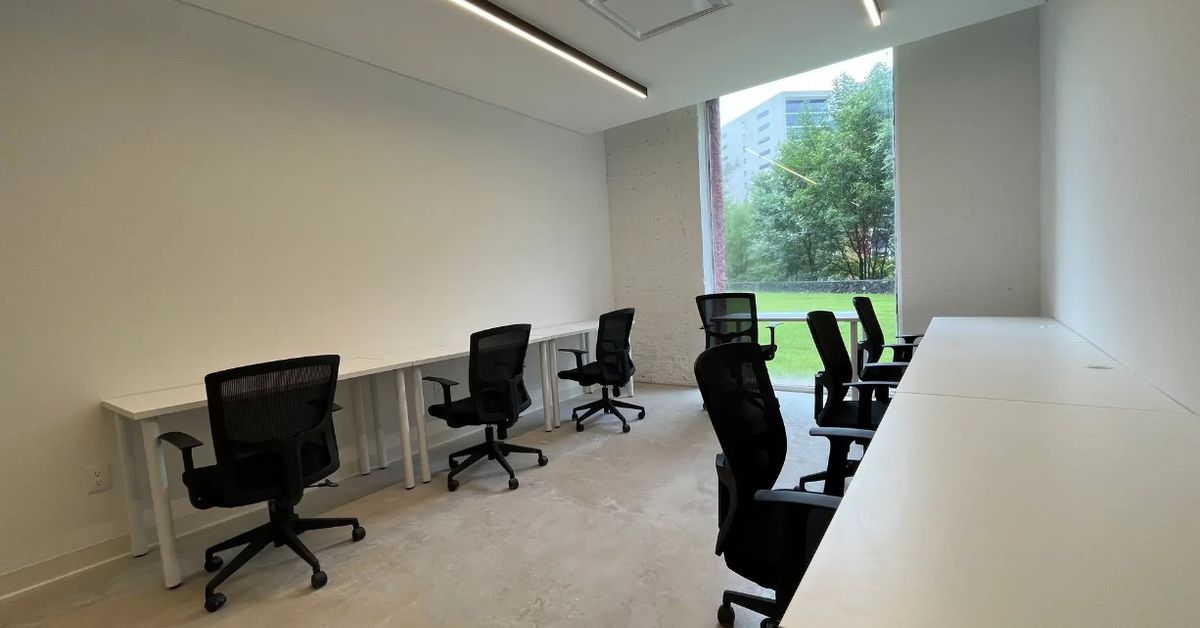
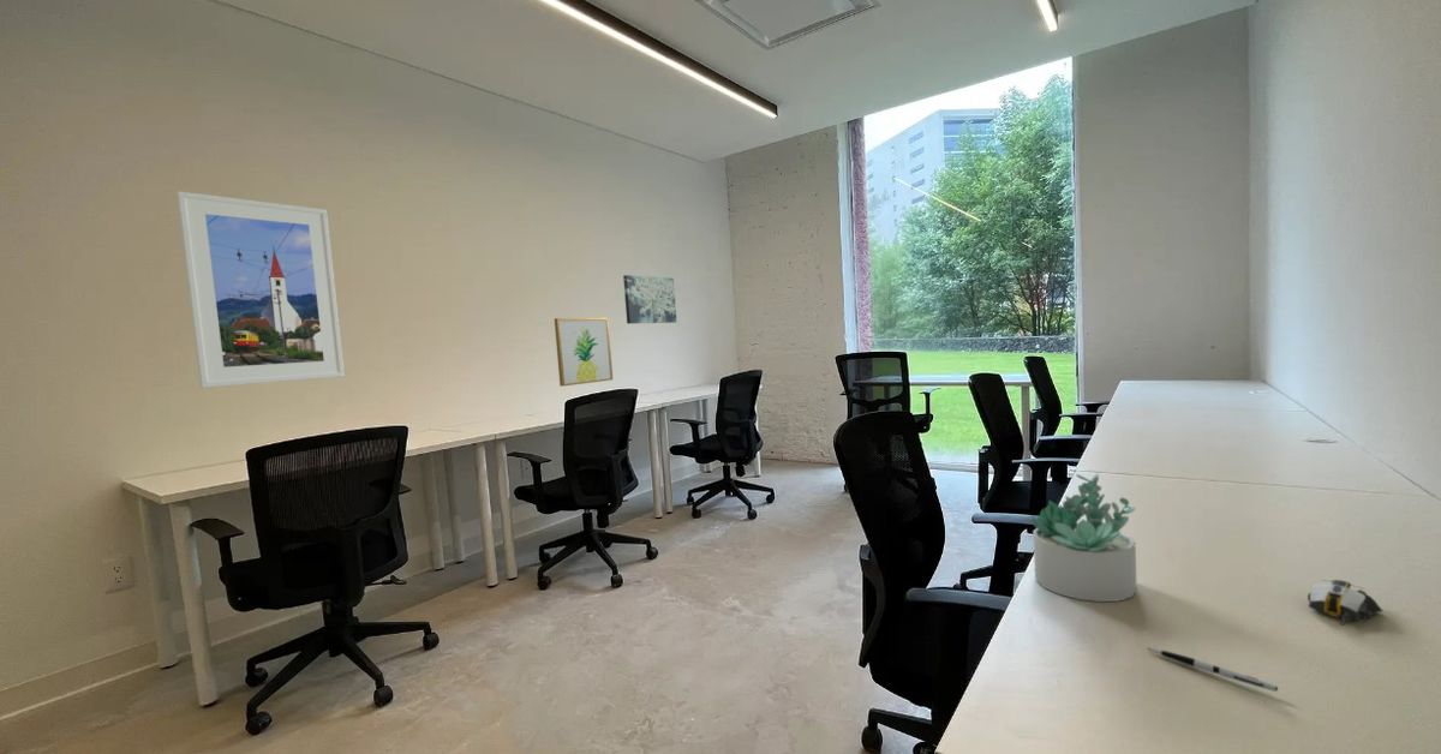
+ succulent plant [1030,473,1138,603]
+ wall art [554,317,614,388]
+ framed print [175,190,346,389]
+ wall art [622,274,677,324]
+ pen [1147,647,1279,693]
+ computer mouse [1307,578,1383,627]
